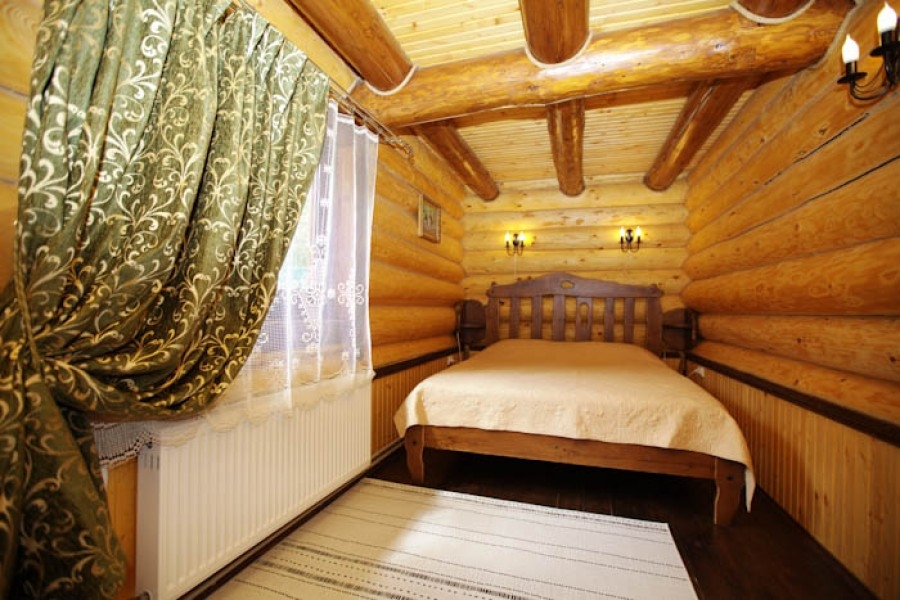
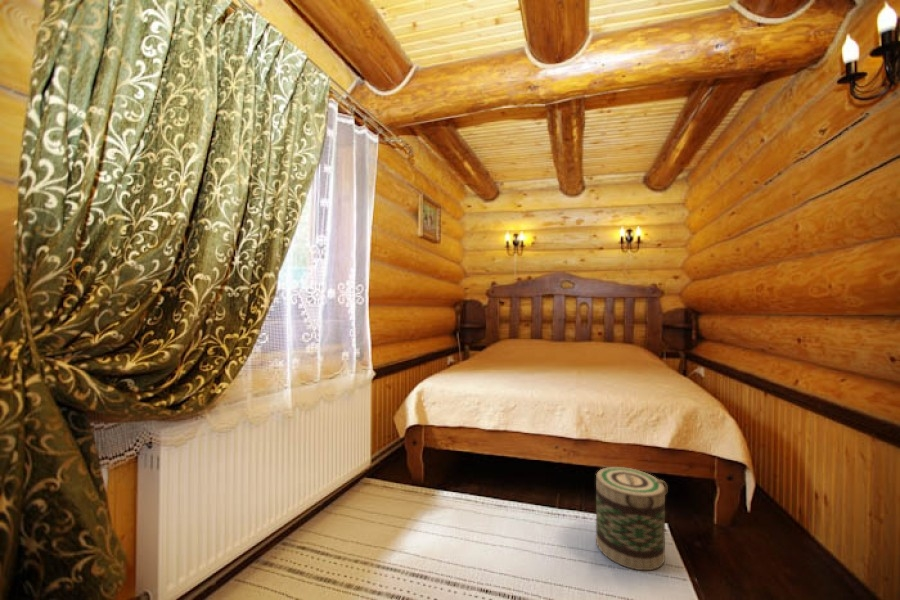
+ basket [595,466,669,571]
